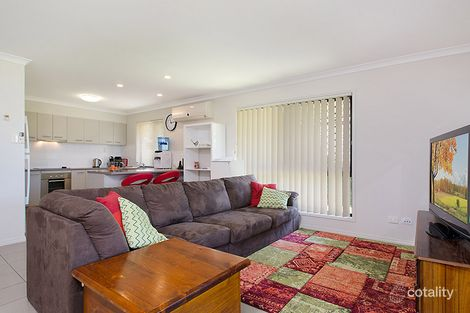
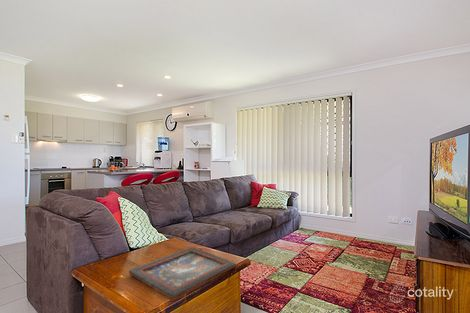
+ decorative tray [128,246,238,301]
